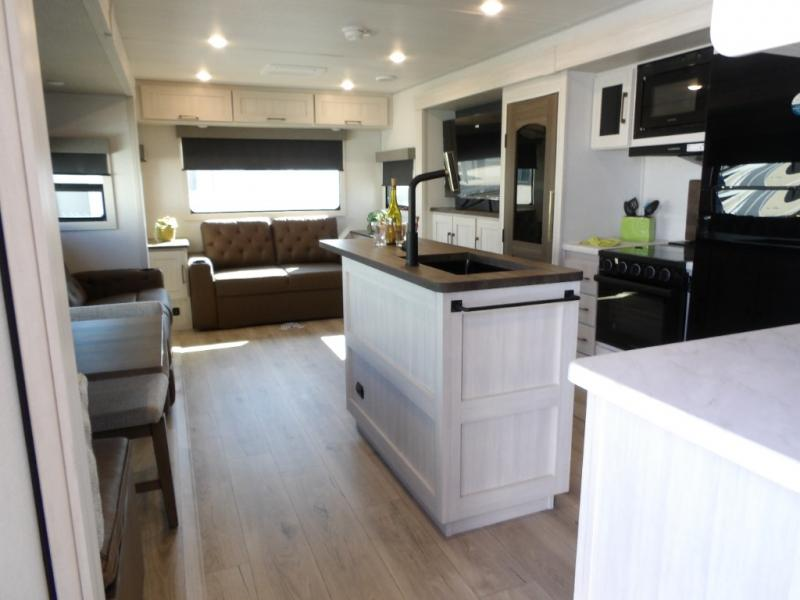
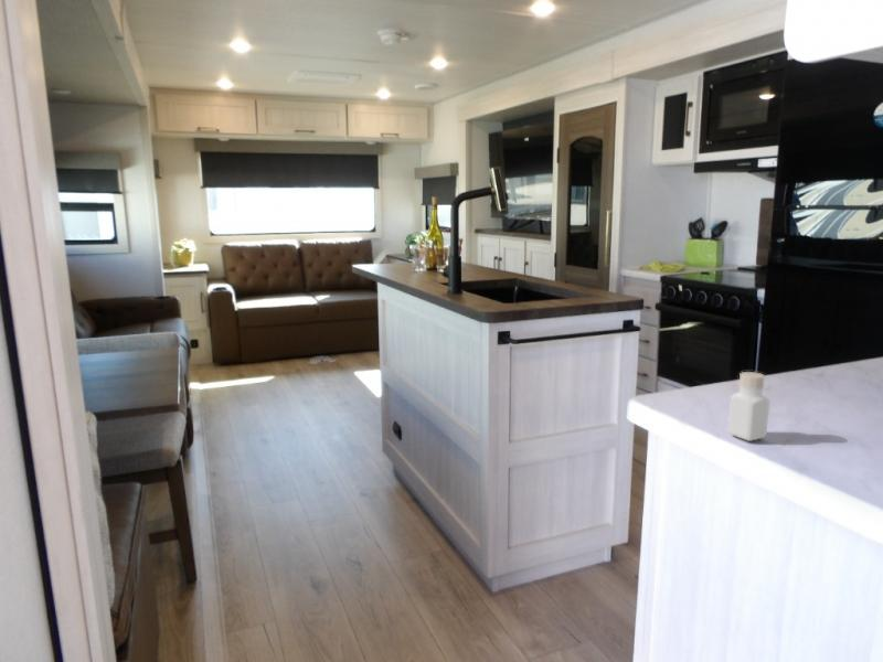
+ pepper shaker [727,371,770,442]
